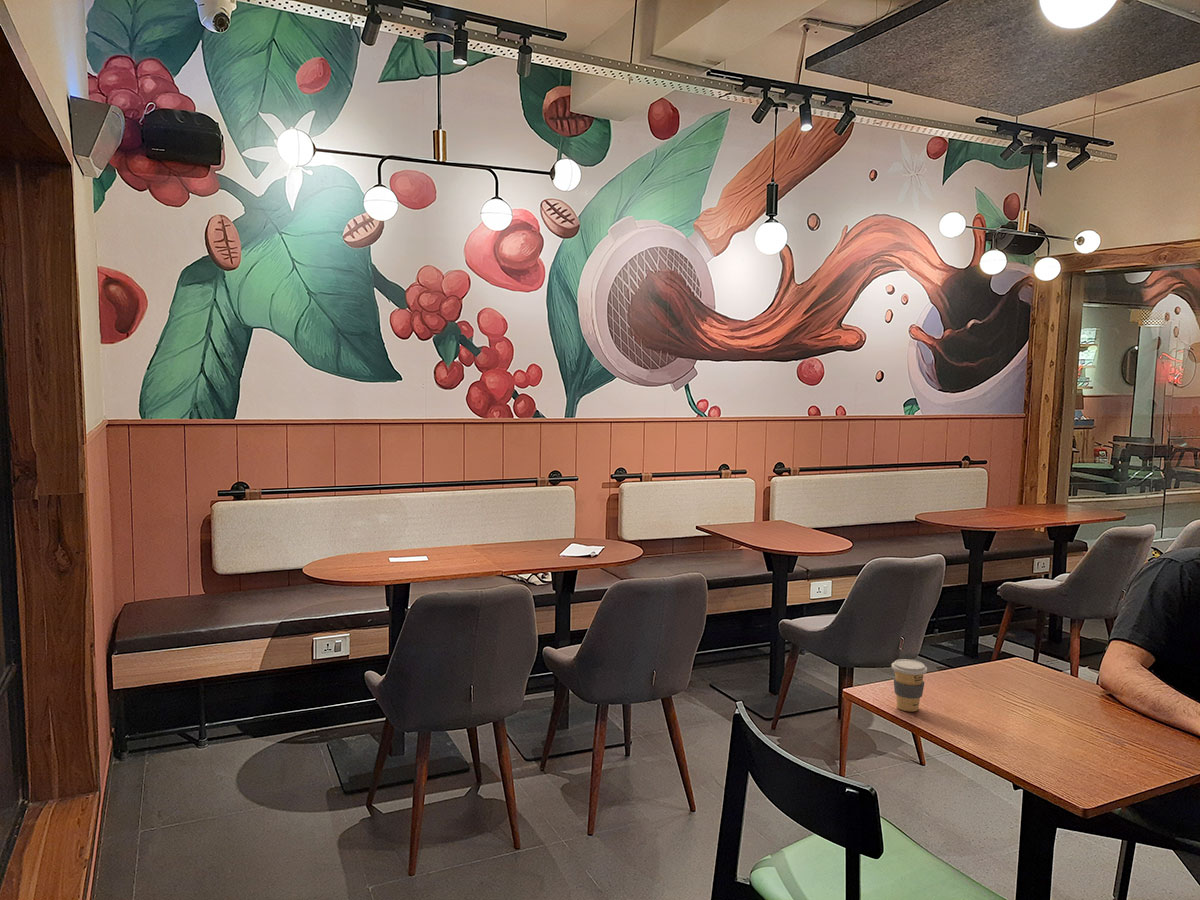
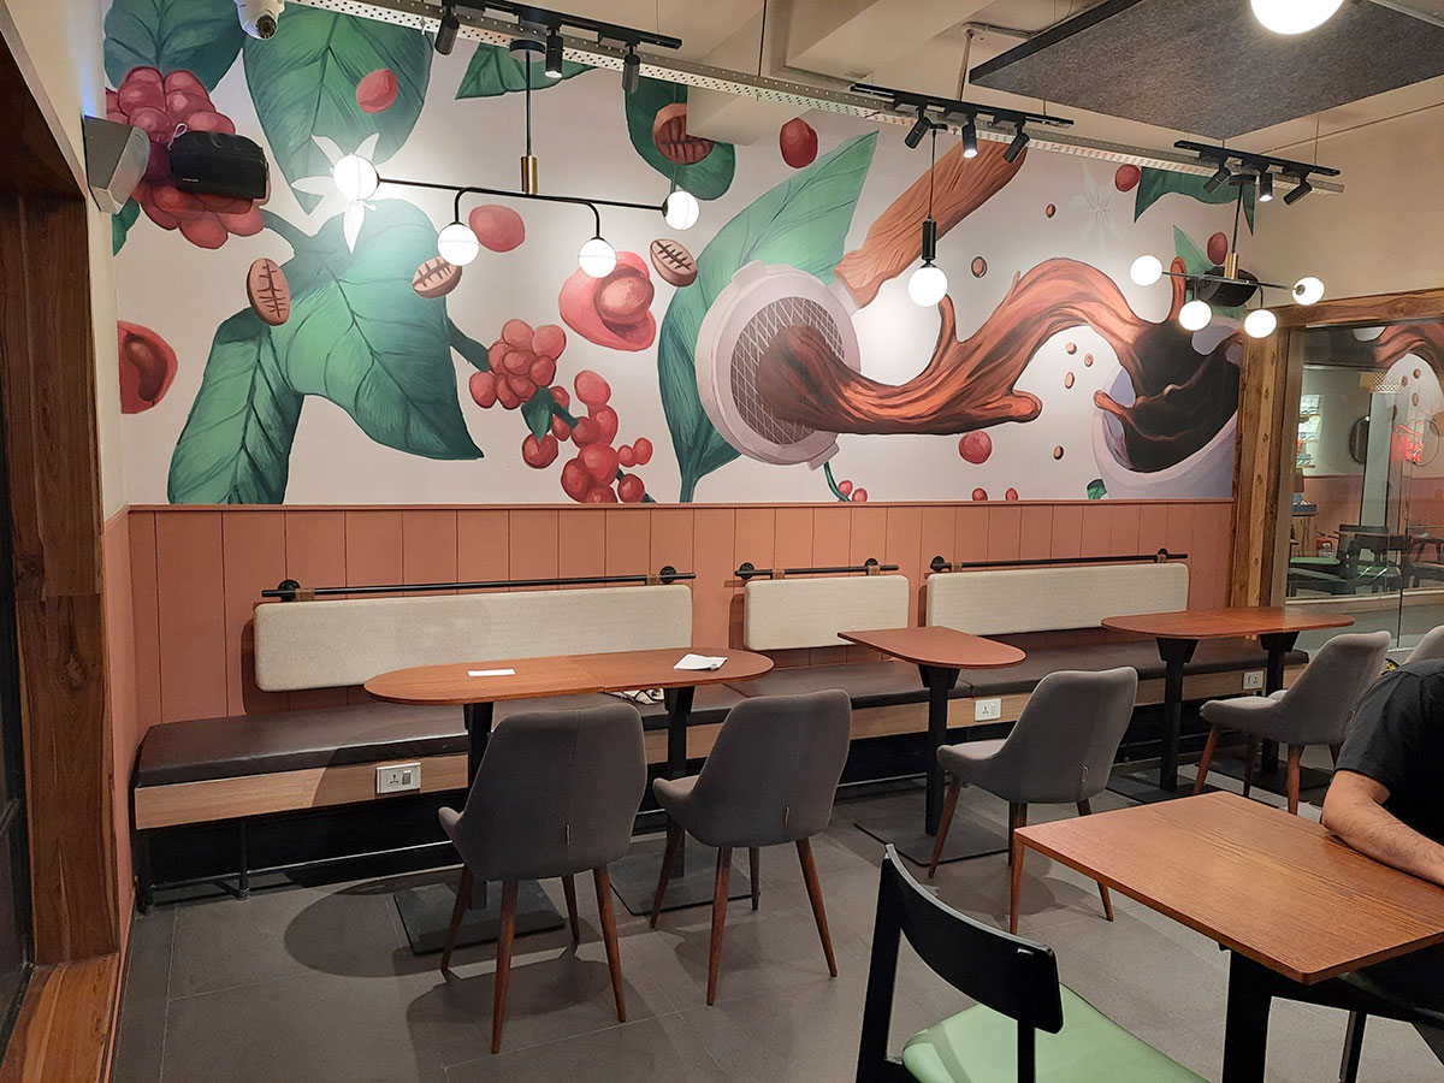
- coffee cup [891,658,928,712]
